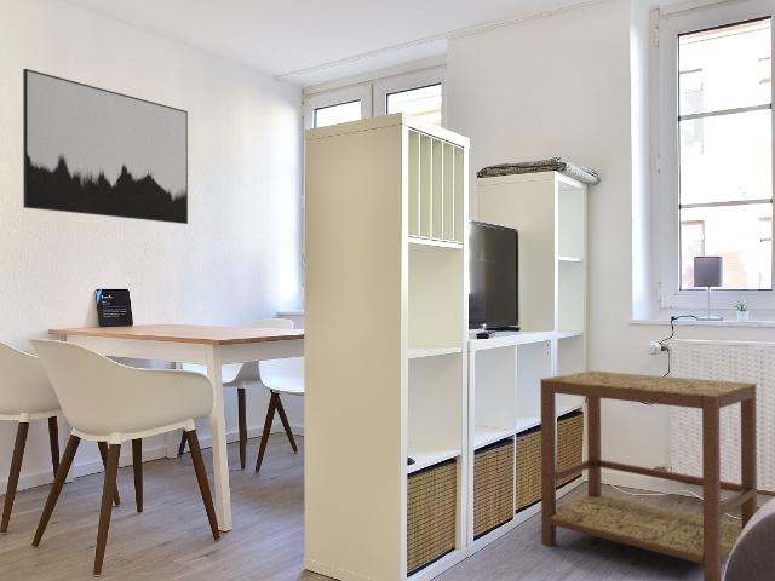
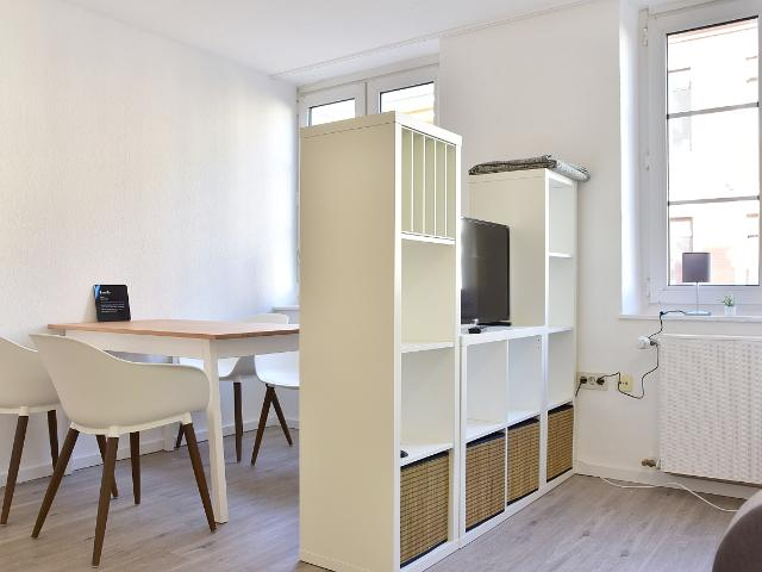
- wall art [22,68,189,225]
- side table [539,370,758,581]
